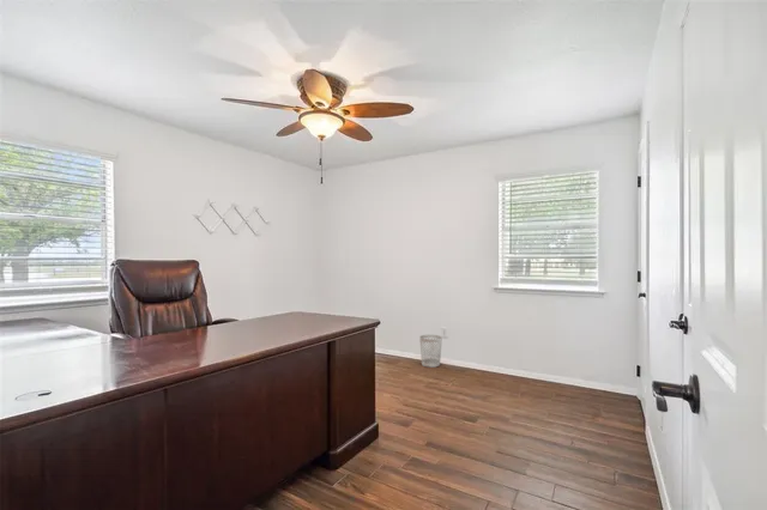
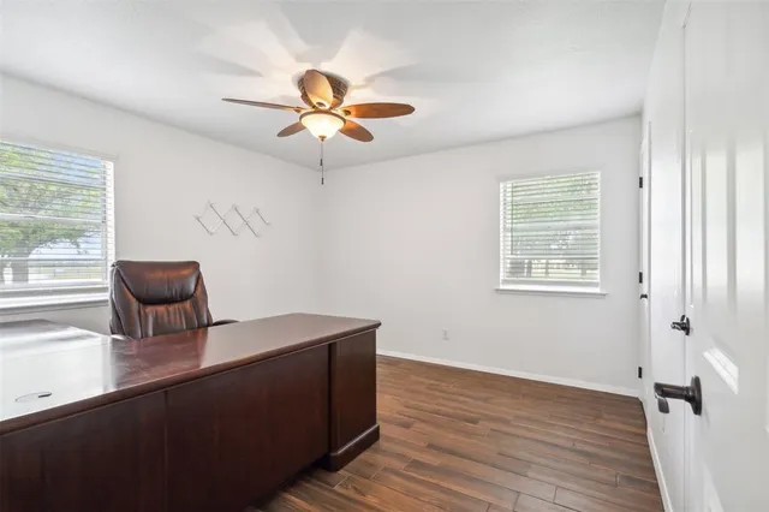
- wastebasket [418,334,443,369]
